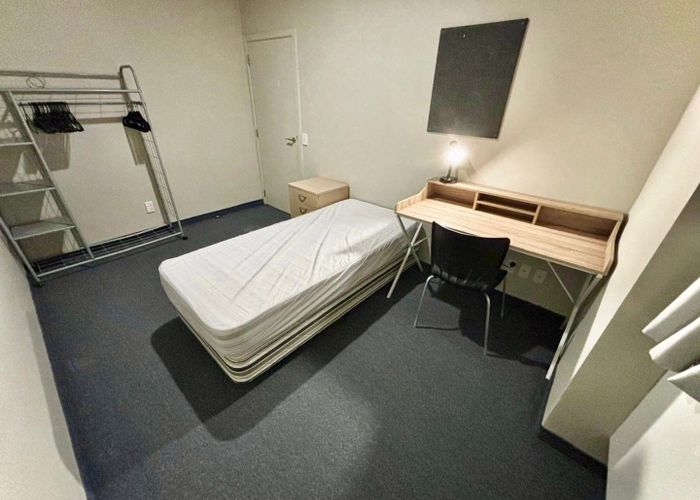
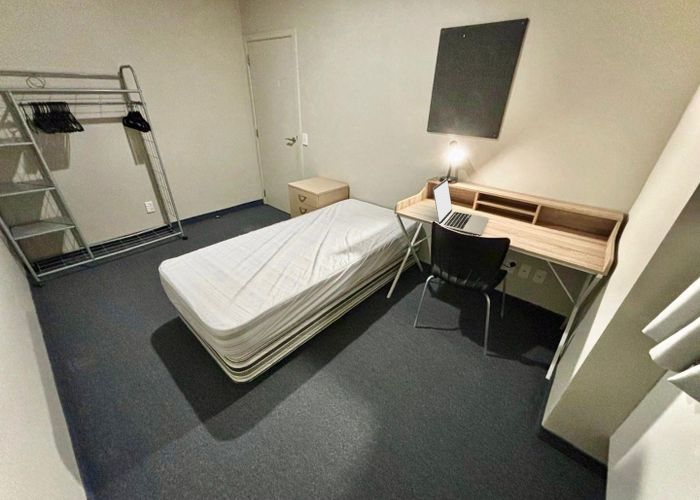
+ laptop [432,178,490,236]
